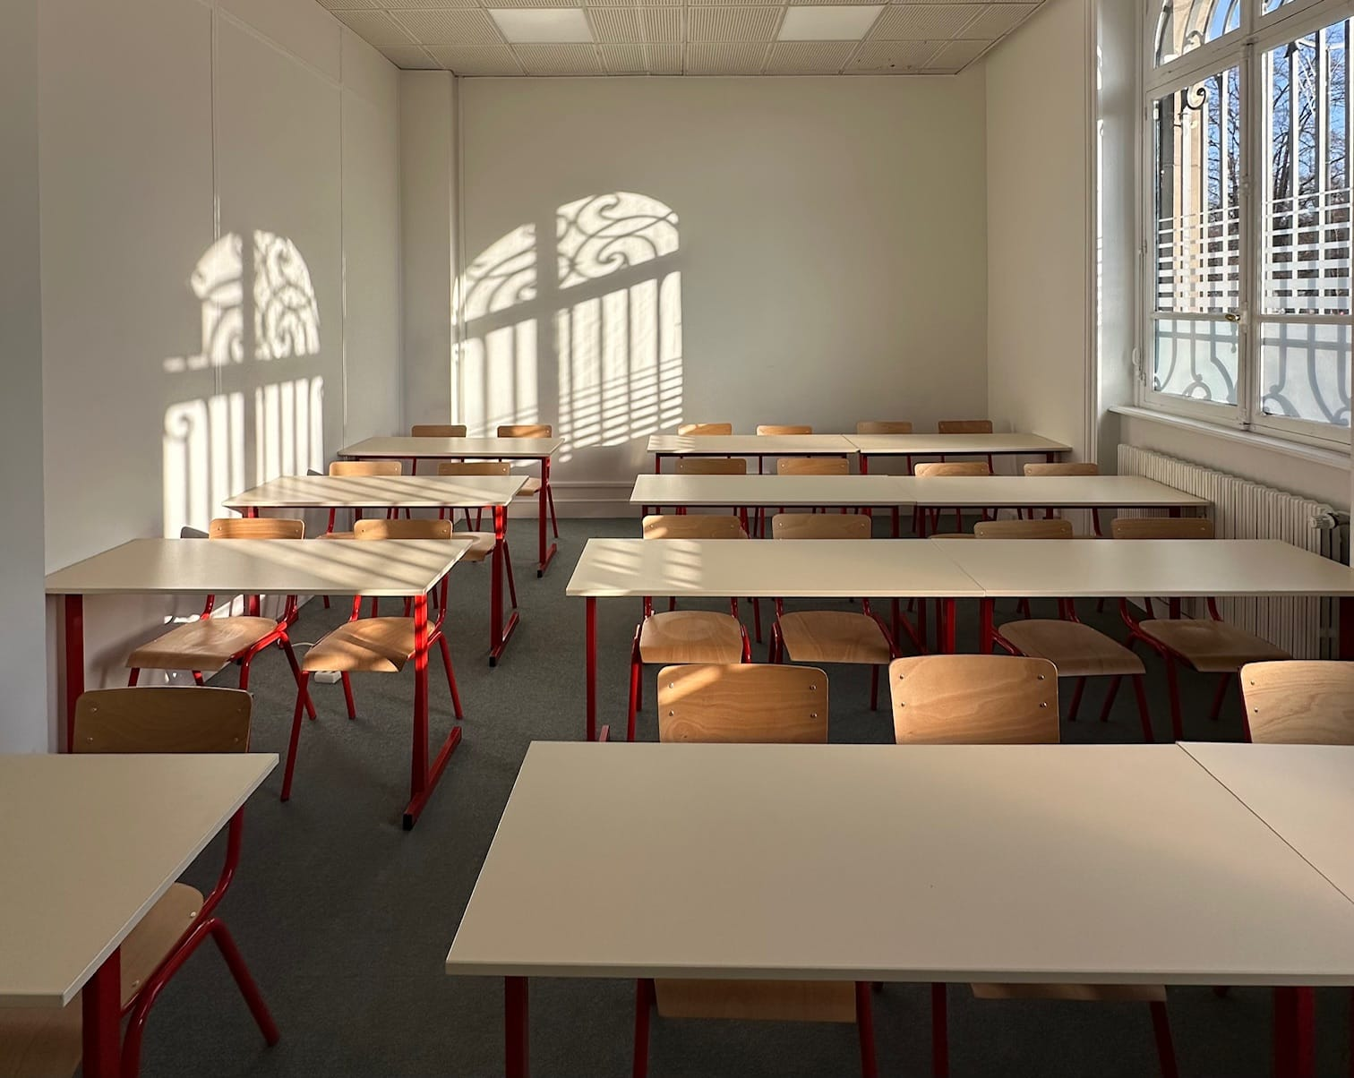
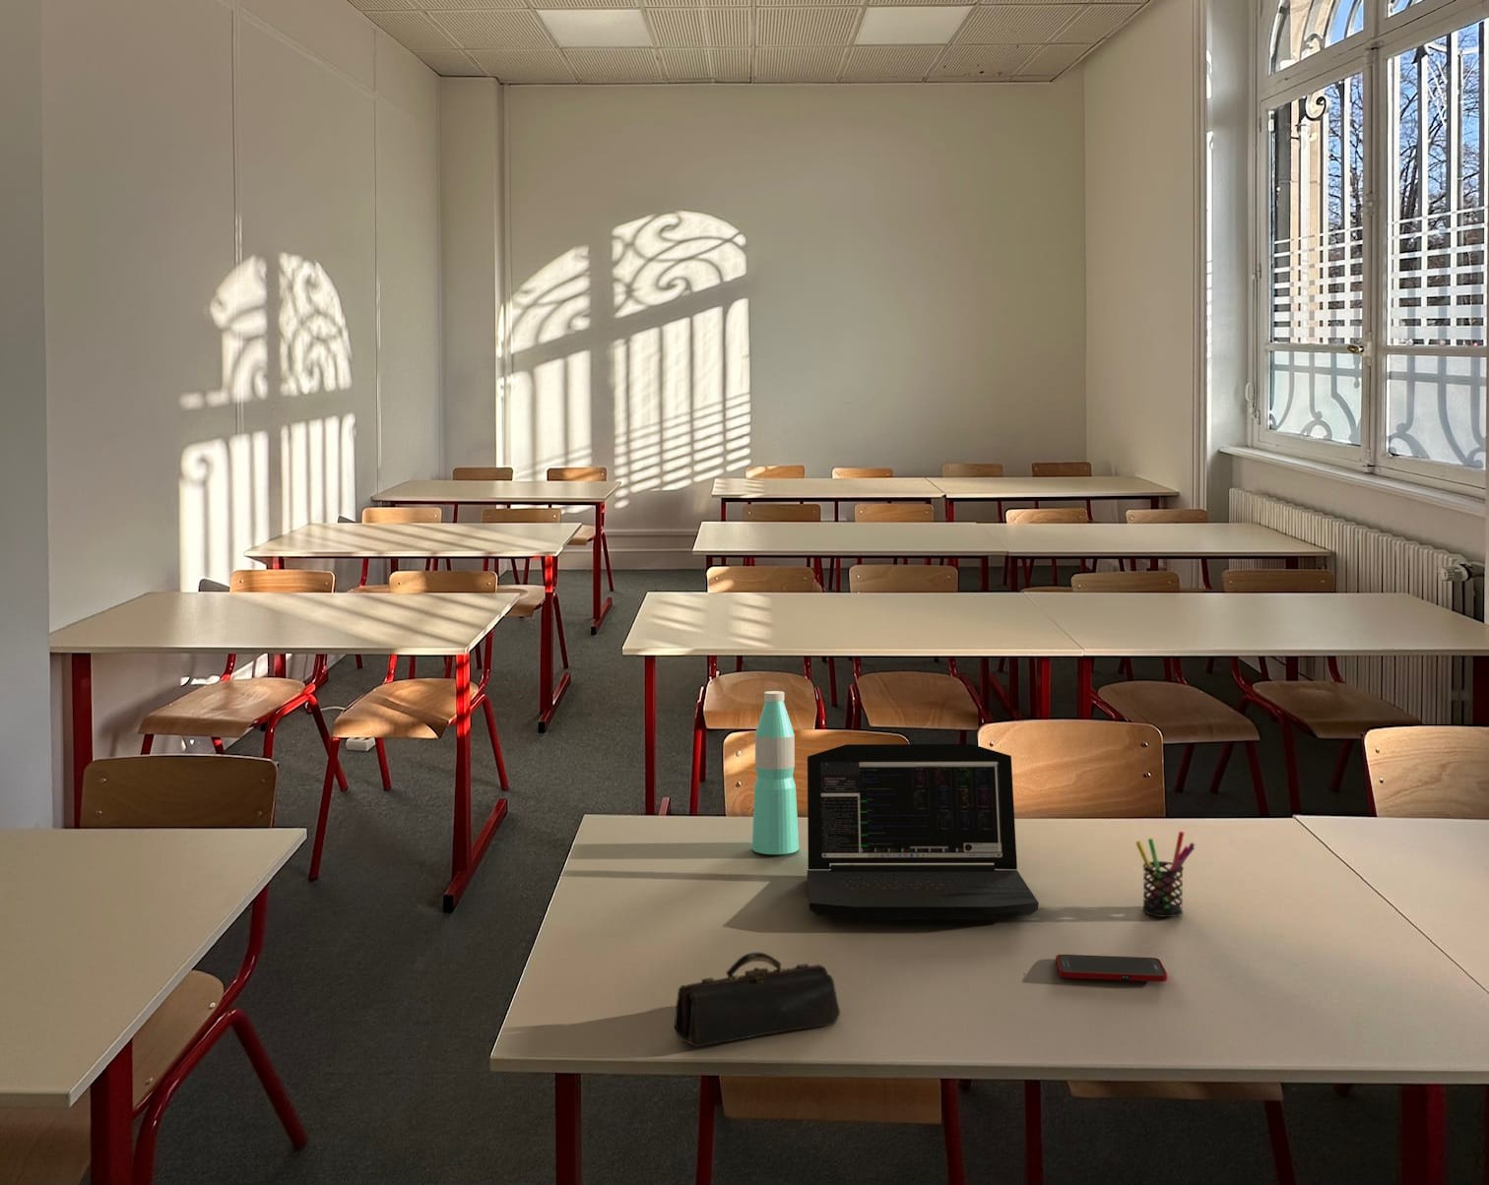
+ cell phone [1055,954,1168,982]
+ pencil case [674,952,841,1048]
+ laptop [807,744,1039,920]
+ water bottle [751,690,800,855]
+ pen holder [1135,831,1195,918]
